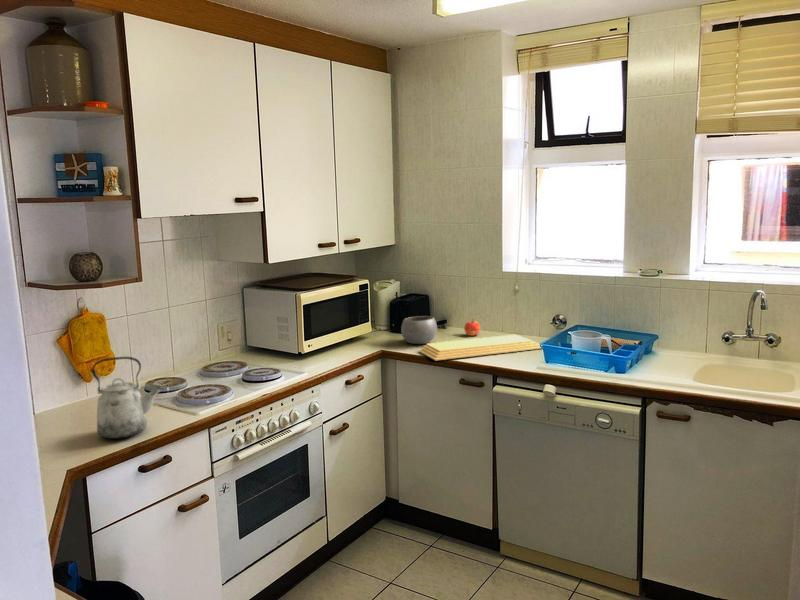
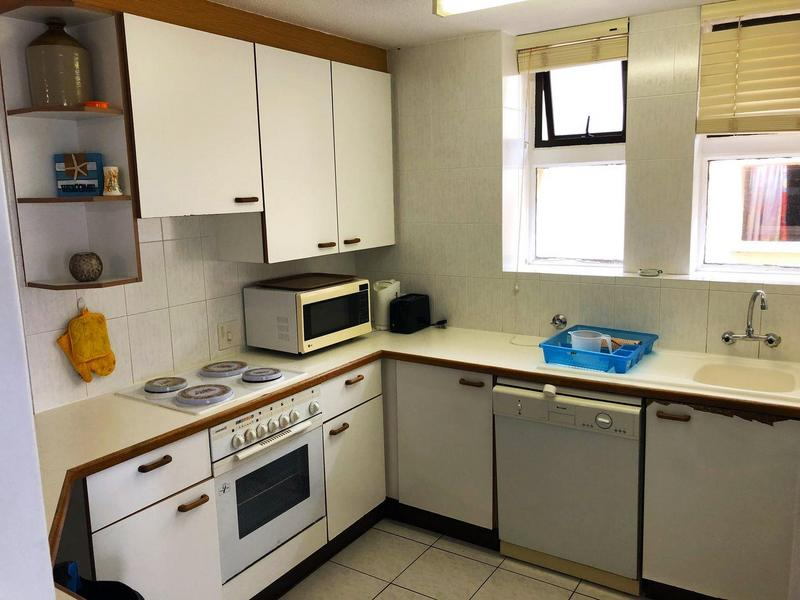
- bowl [400,315,438,345]
- apple [463,319,481,337]
- cutting board [418,333,542,362]
- kettle [91,356,164,440]
